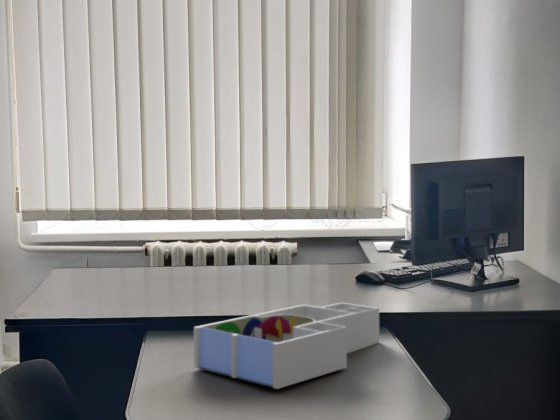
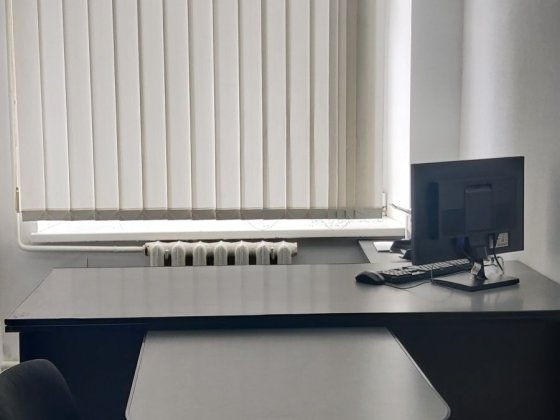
- desk organizer [193,301,380,390]
